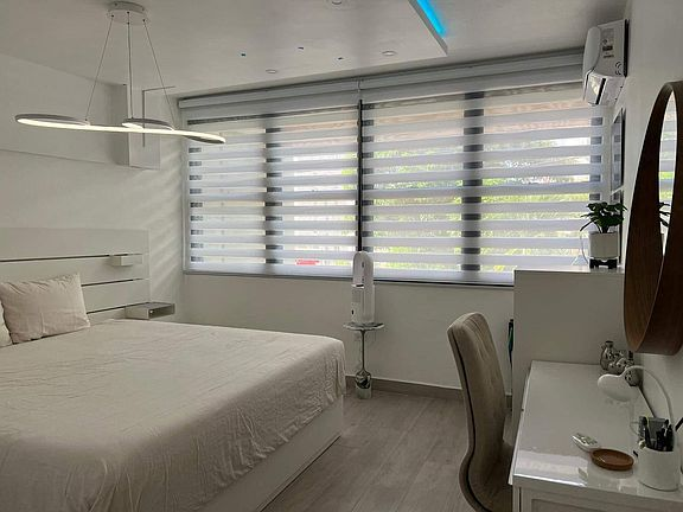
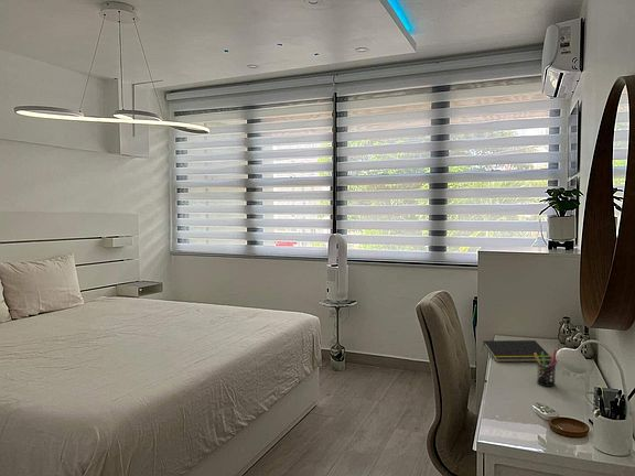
+ pen holder [535,349,558,388]
+ notepad [481,339,552,363]
